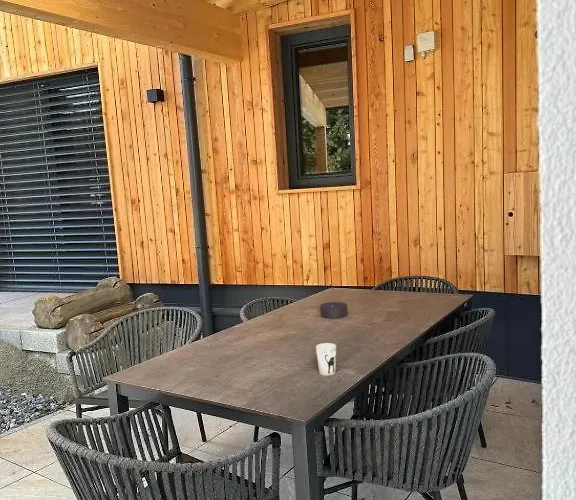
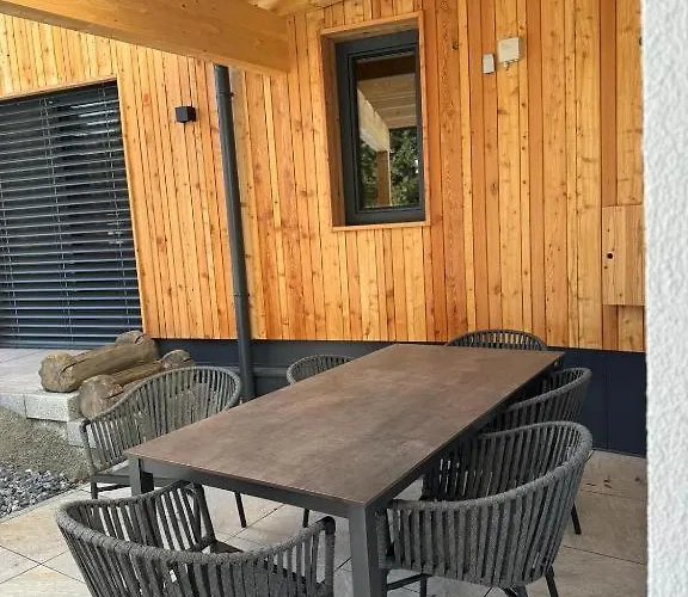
- cup [315,342,337,376]
- candle [319,301,349,319]
